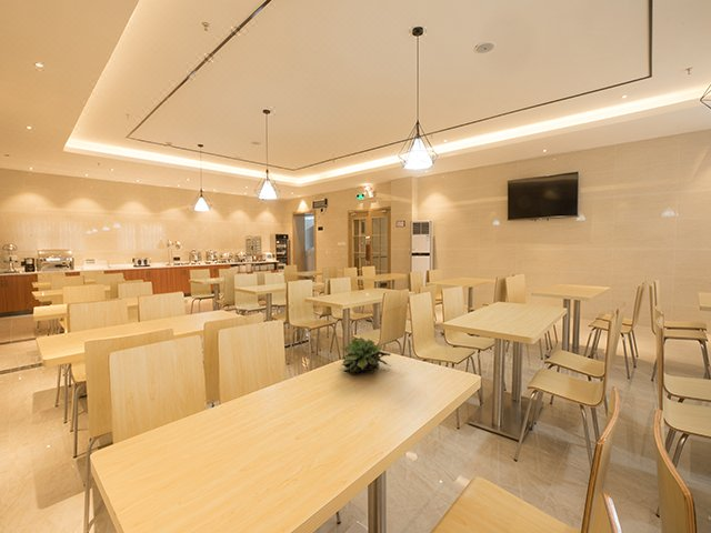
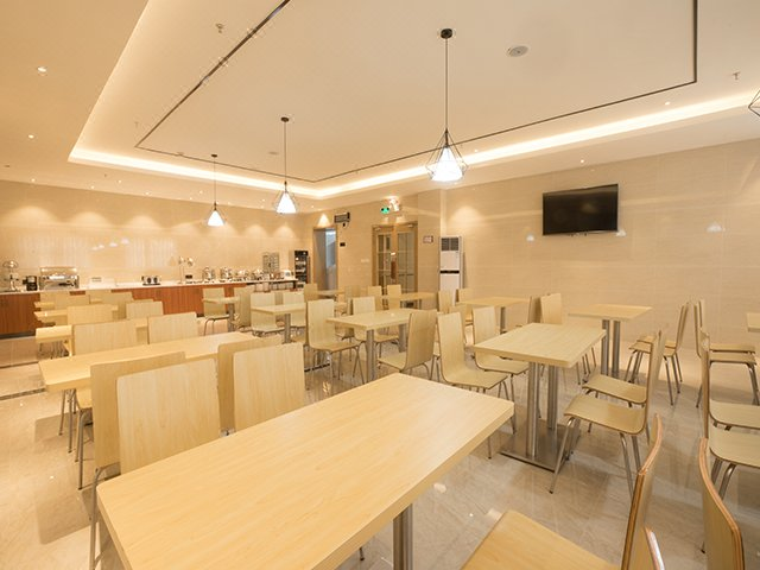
- succulent plant [340,336,392,375]
